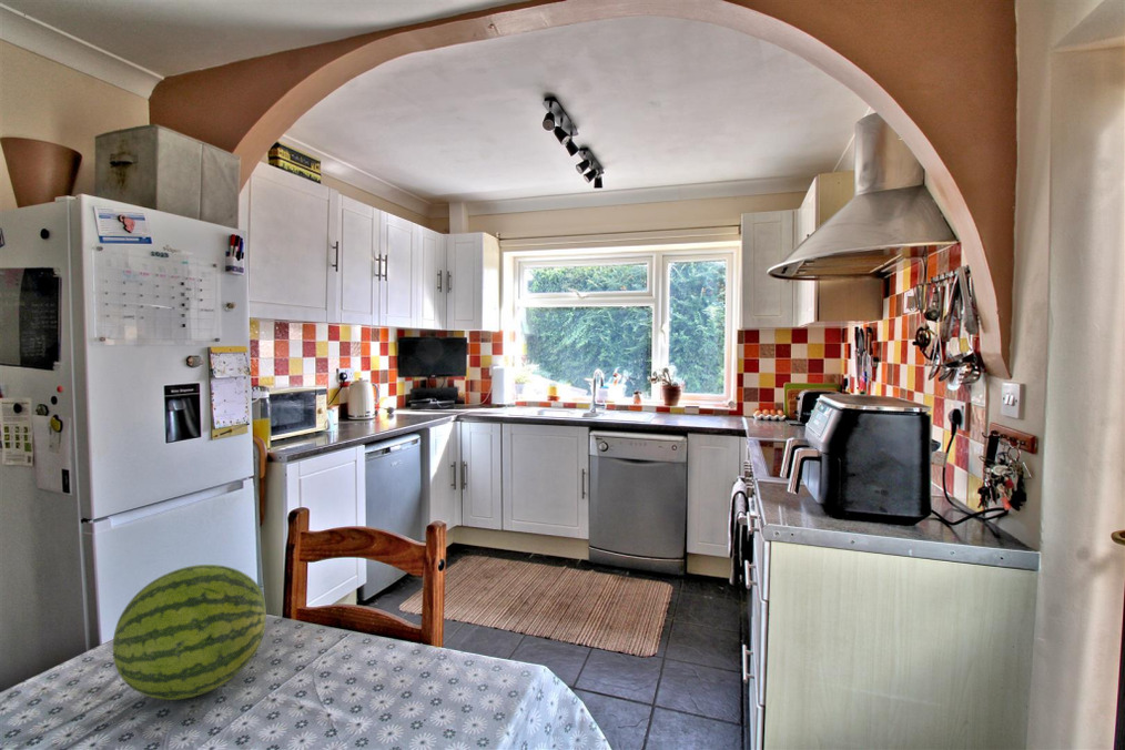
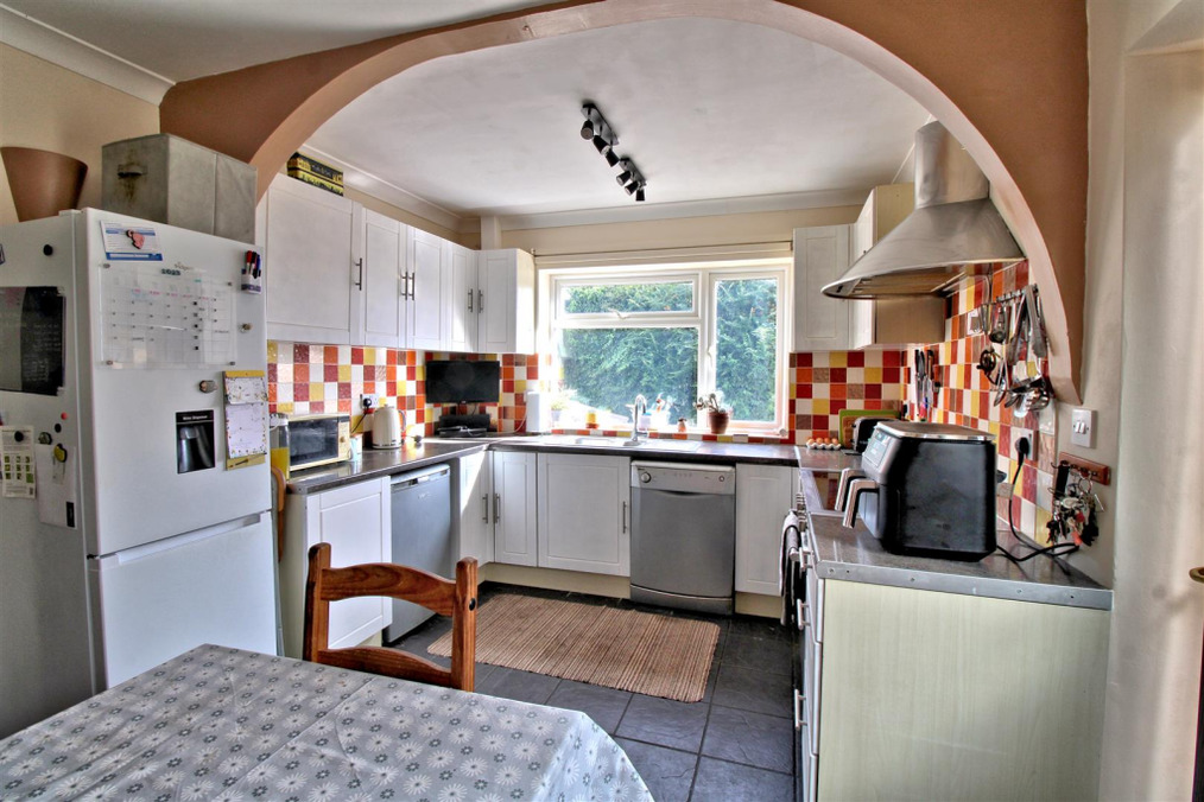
- fruit [112,564,267,701]
